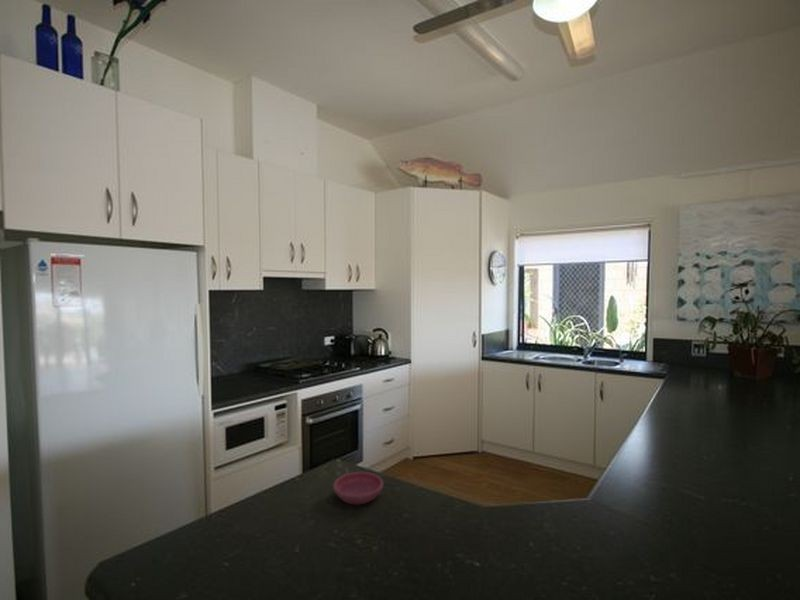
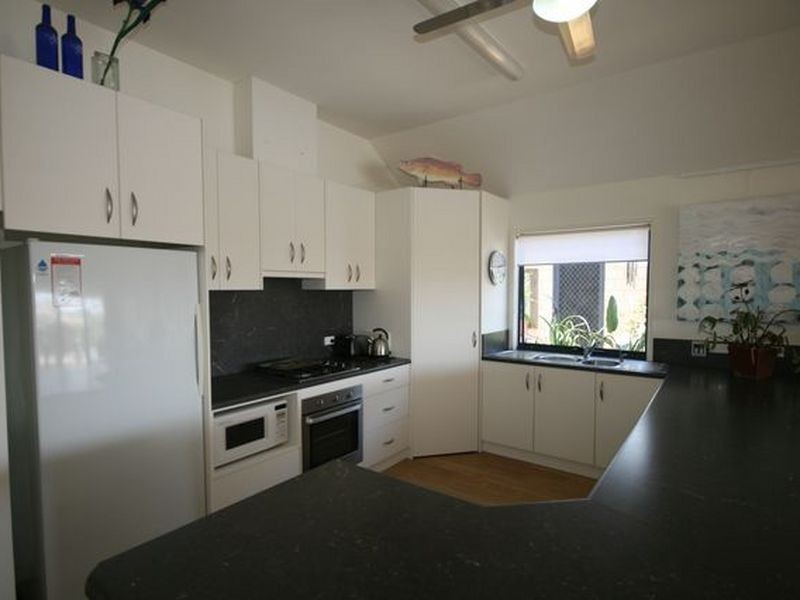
- saucer [332,471,384,505]
